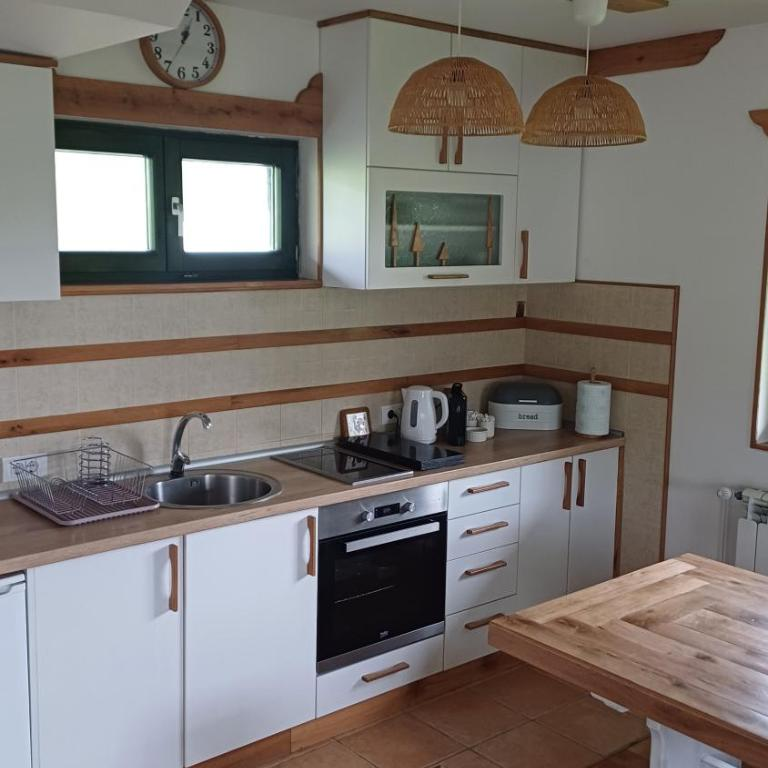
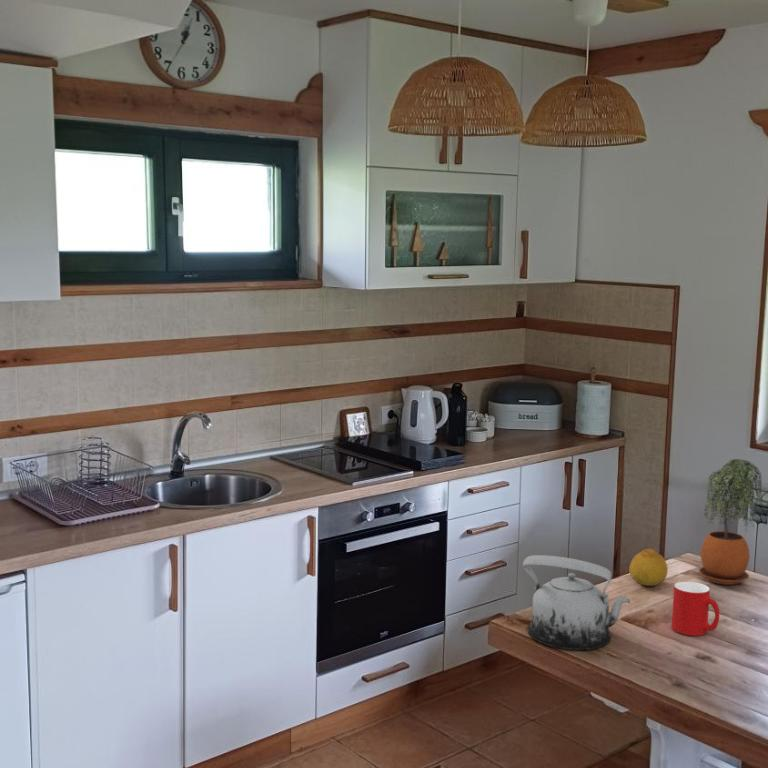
+ cup [671,581,720,637]
+ potted plant [698,458,764,586]
+ teapot [522,554,631,651]
+ fruit [628,548,669,587]
